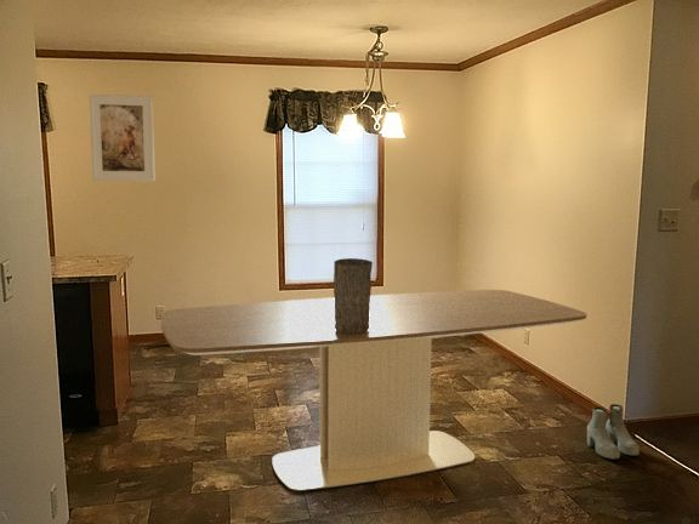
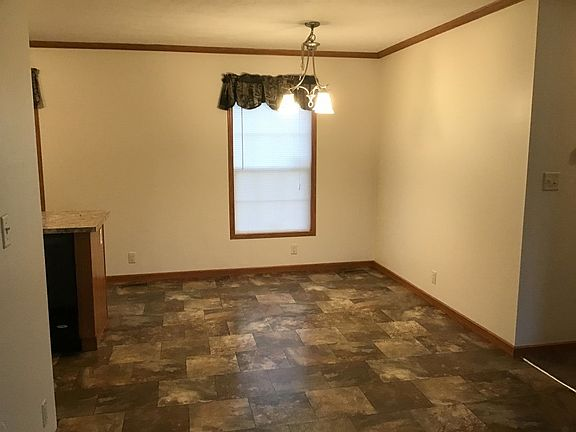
- dining table [160,289,587,491]
- boots [586,403,641,461]
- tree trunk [333,257,374,334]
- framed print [87,93,157,182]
